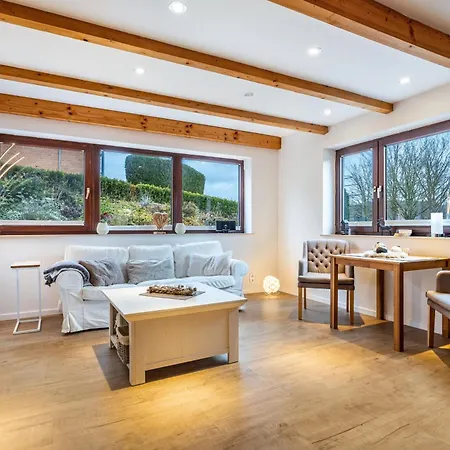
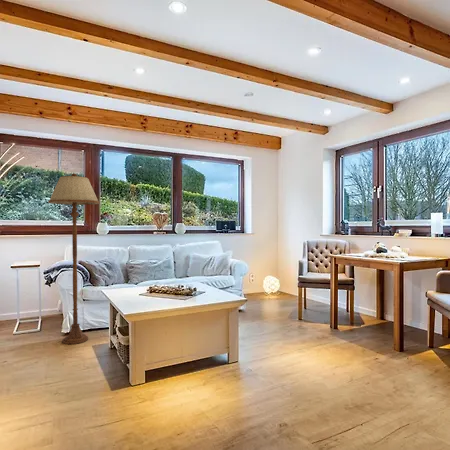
+ floor lamp [47,172,101,345]
